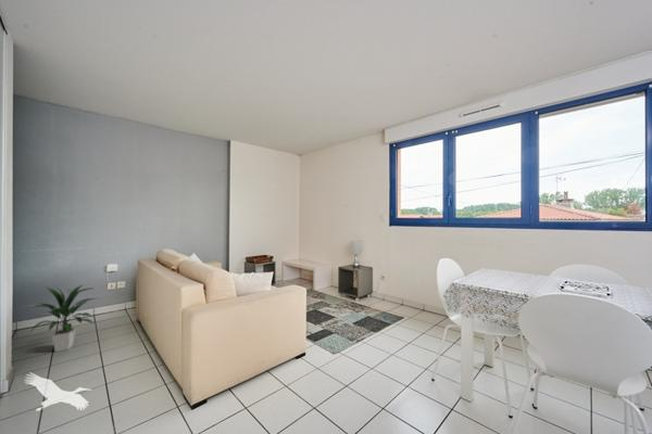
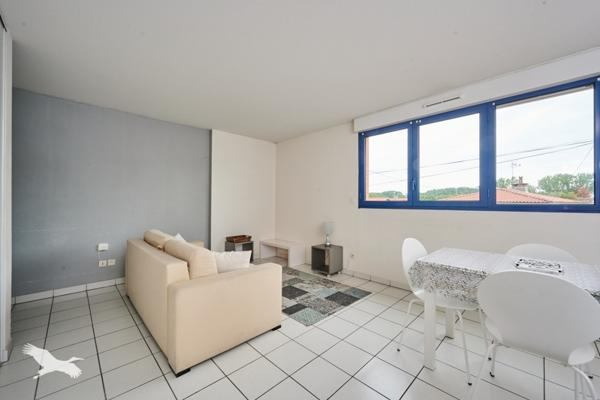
- indoor plant [27,283,97,353]
